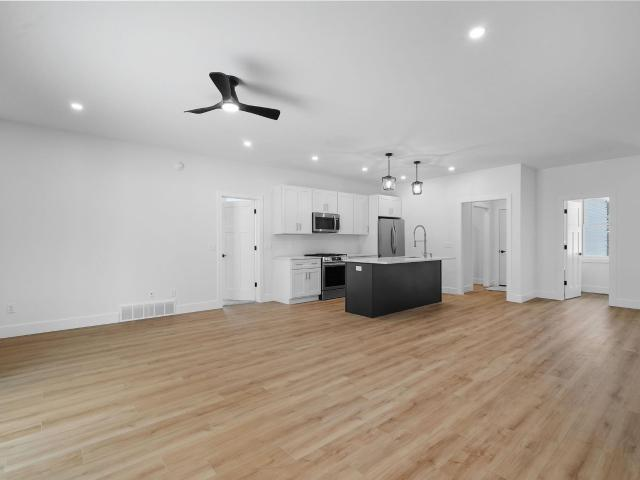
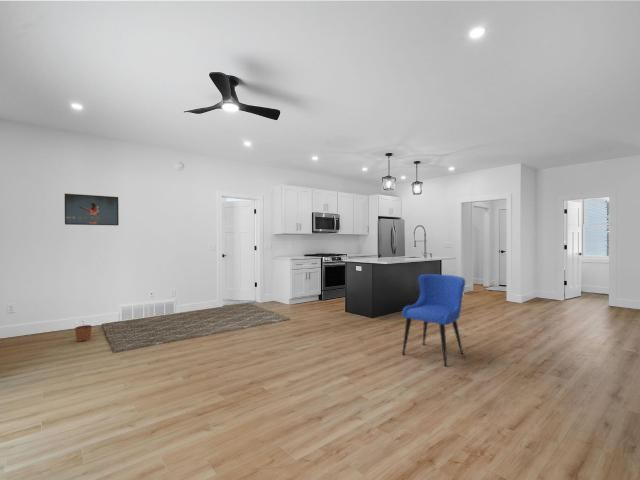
+ plant pot [74,320,93,343]
+ rug [101,302,291,354]
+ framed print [64,193,120,226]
+ dining chair [401,273,466,367]
